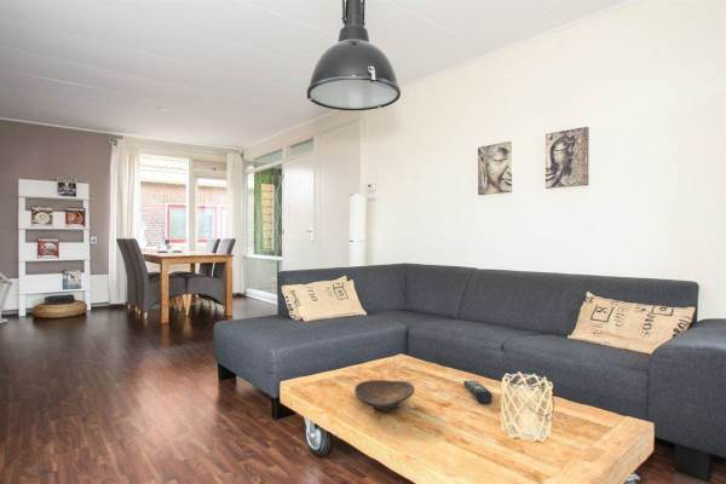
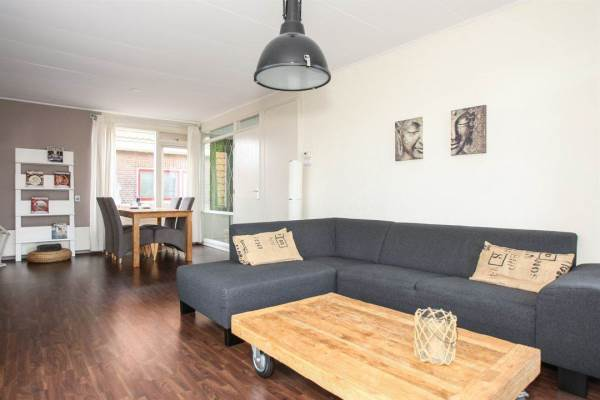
- remote control [462,380,494,405]
- decorative bowl [353,379,416,413]
